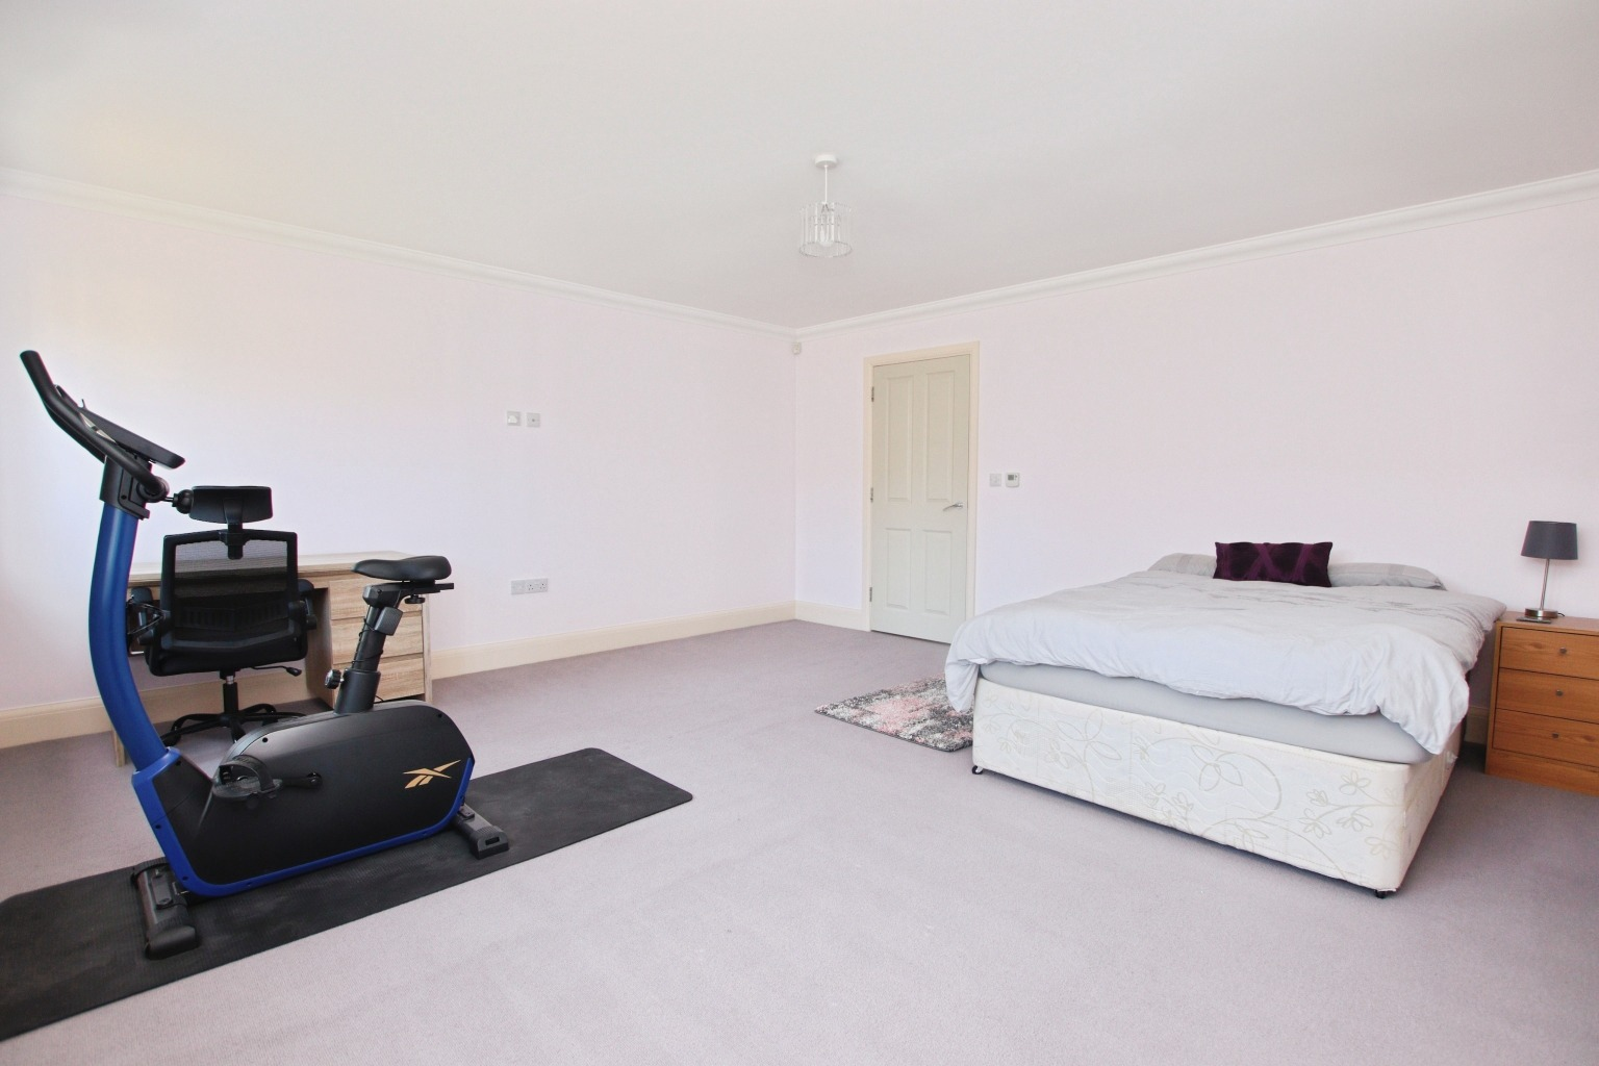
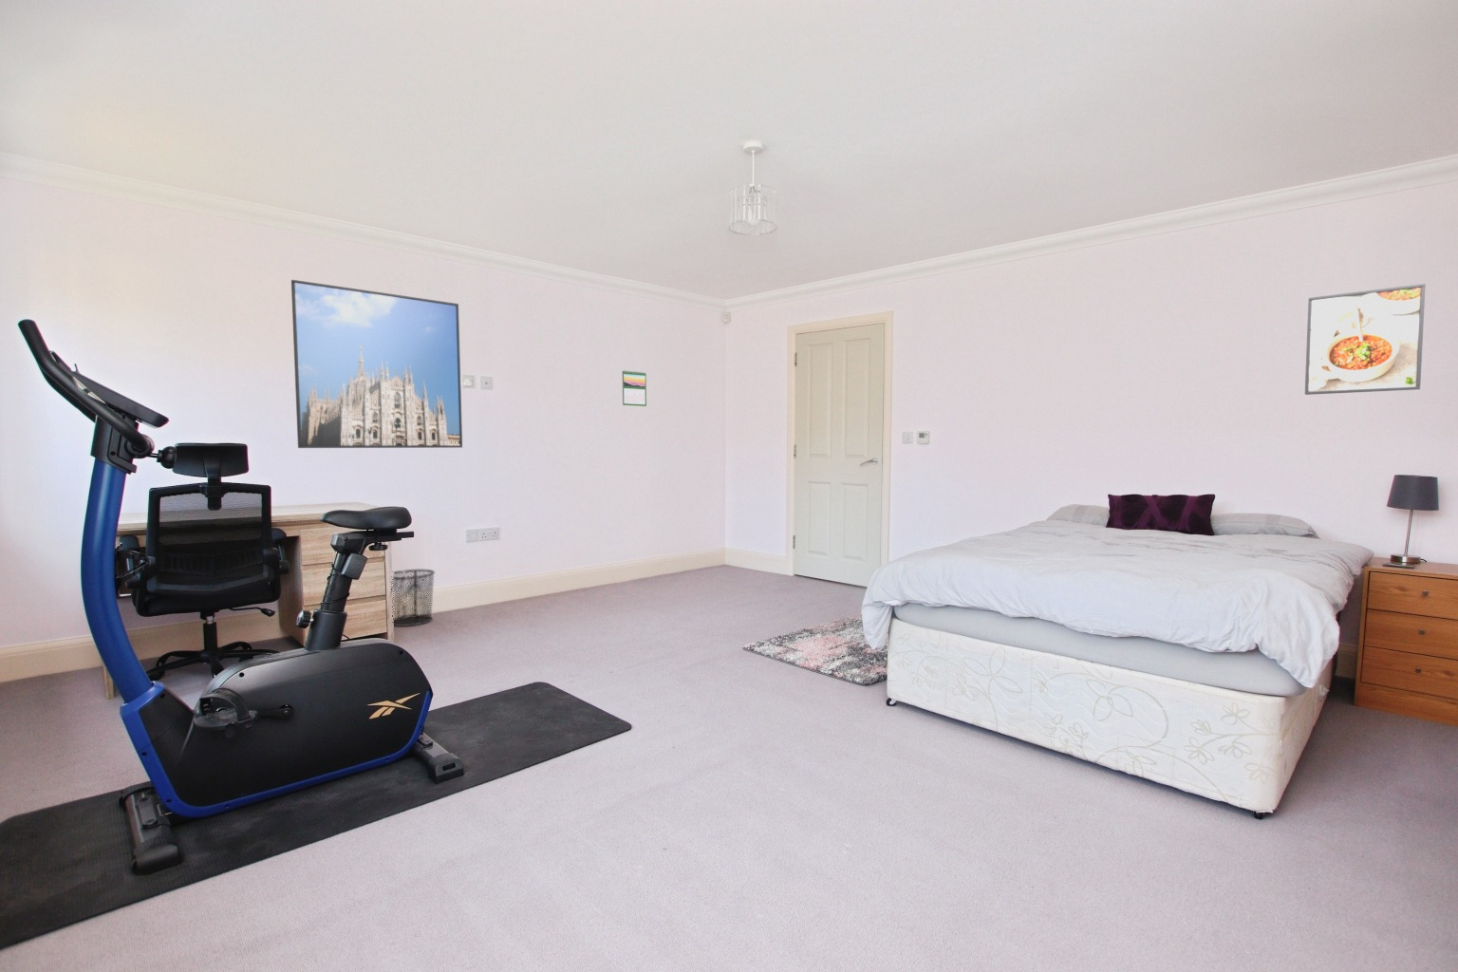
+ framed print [1304,283,1425,396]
+ waste bin [392,568,436,627]
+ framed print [291,279,463,449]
+ calendar [622,369,648,407]
